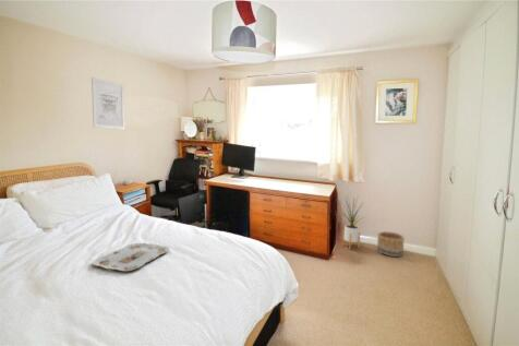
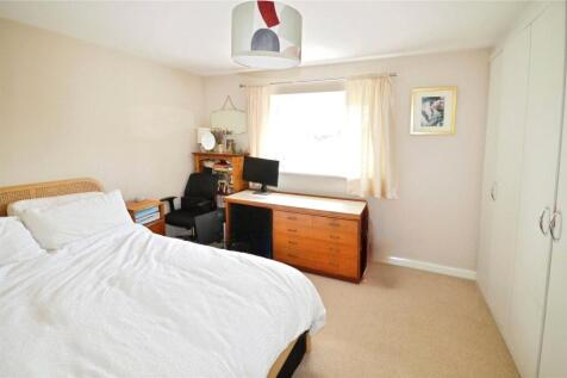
- serving tray [92,242,170,272]
- house plant [337,192,367,250]
- basket [376,230,406,258]
- wall art [90,76,126,131]
